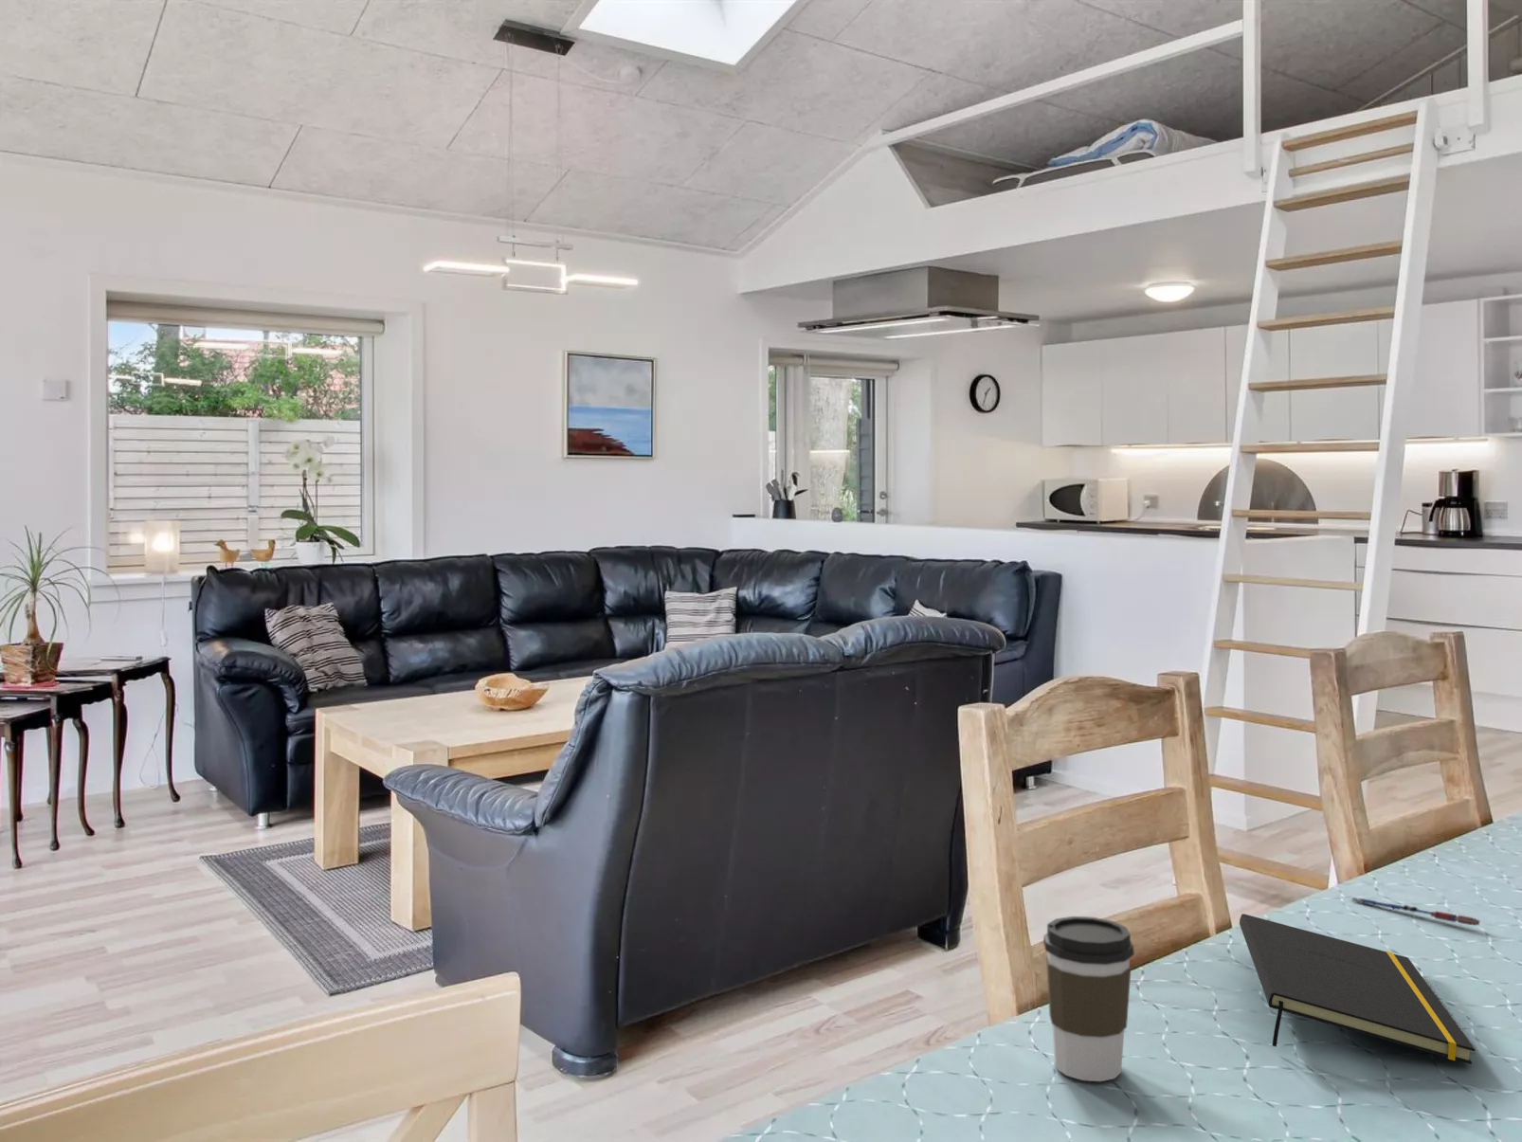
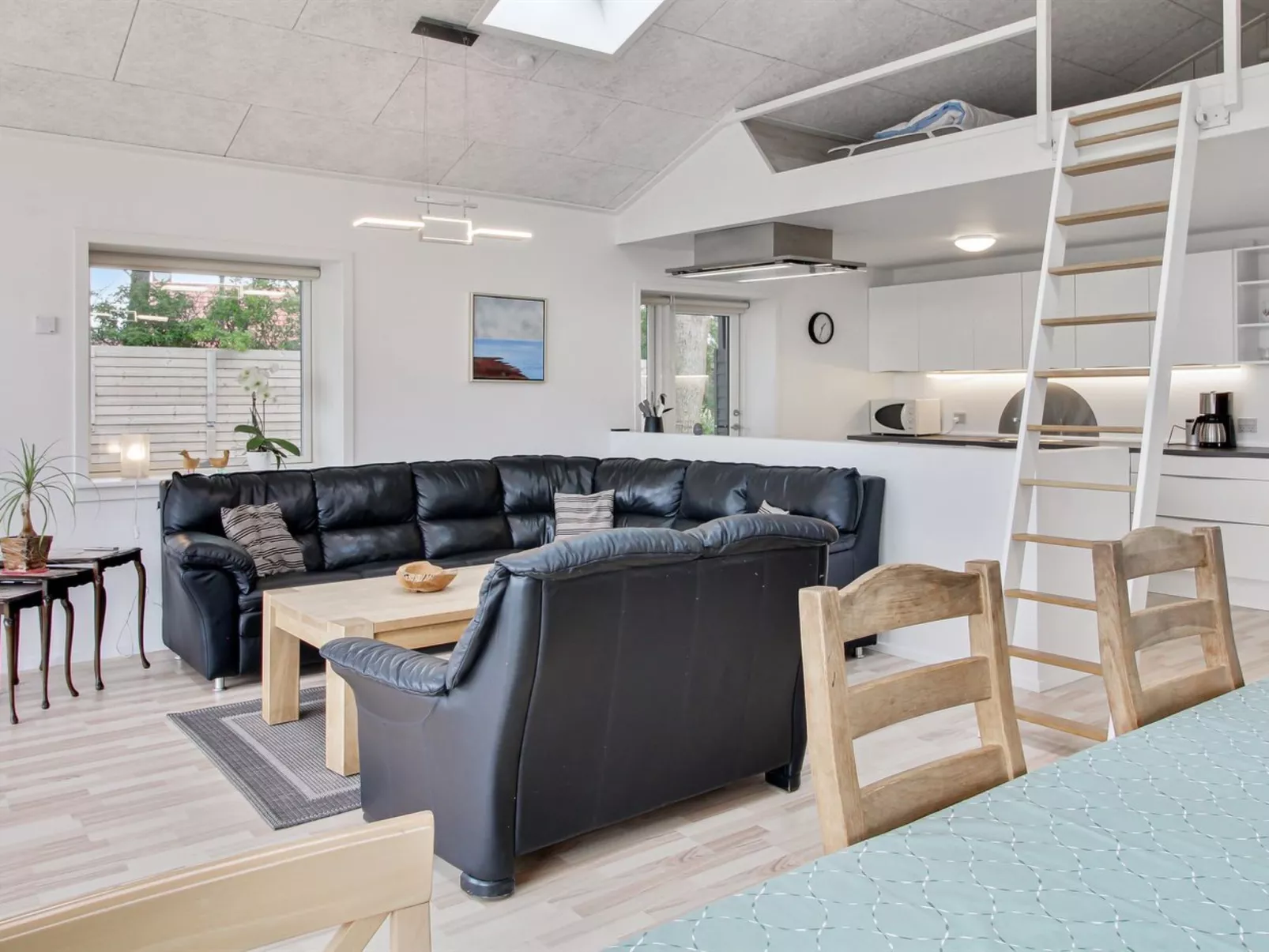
- notepad [1239,913,1475,1065]
- pen [1352,896,1480,927]
- coffee cup [1042,915,1136,1082]
